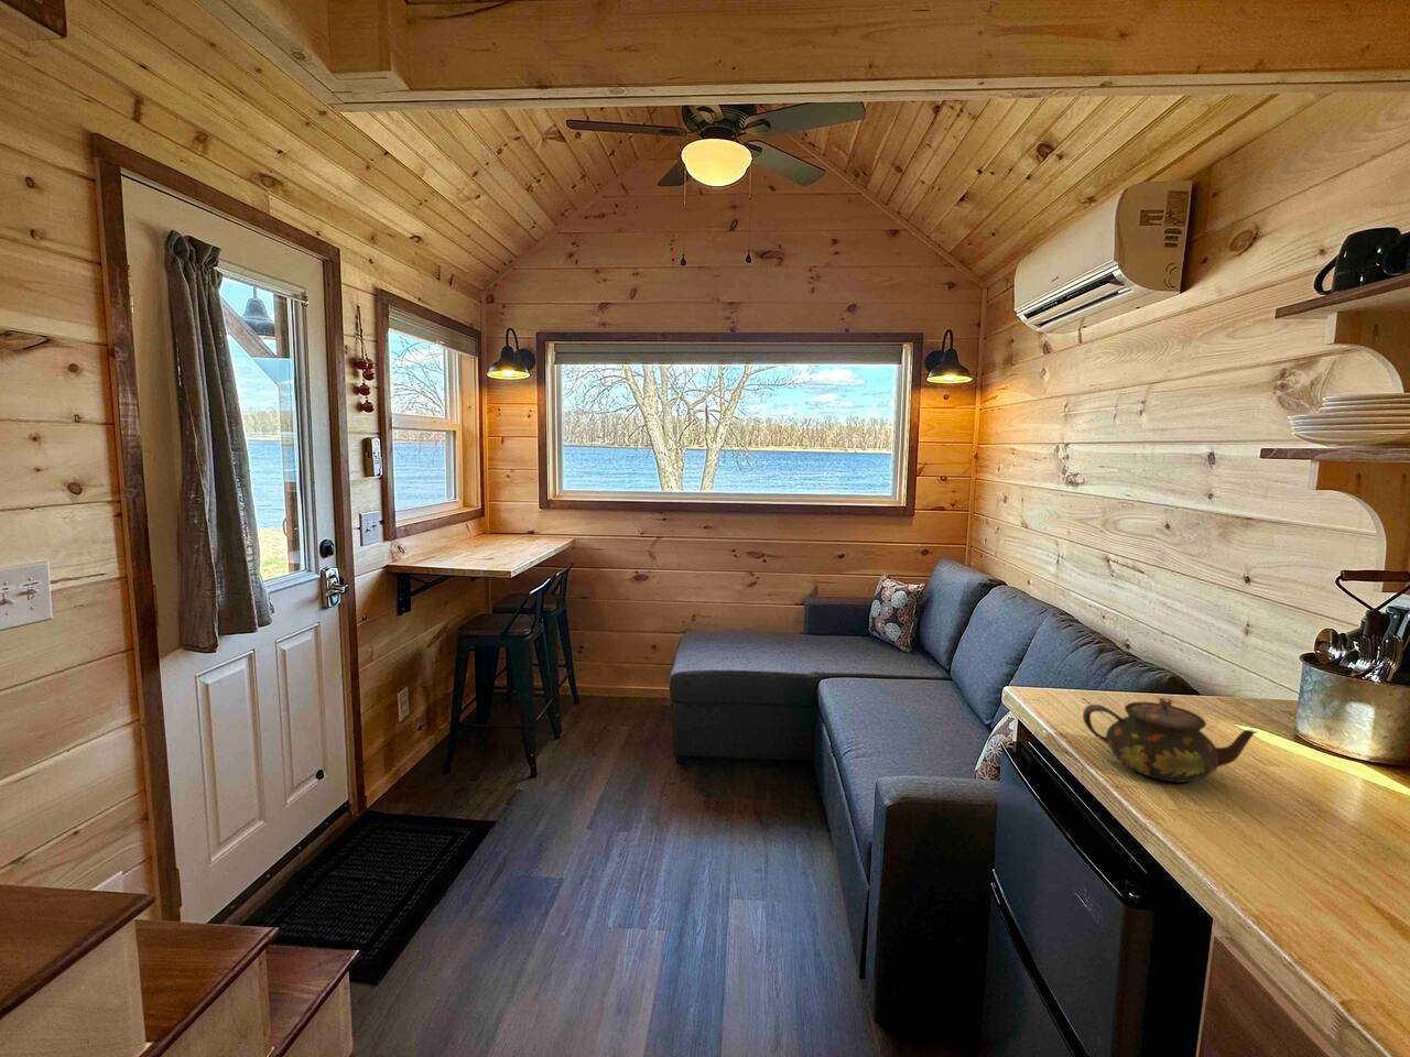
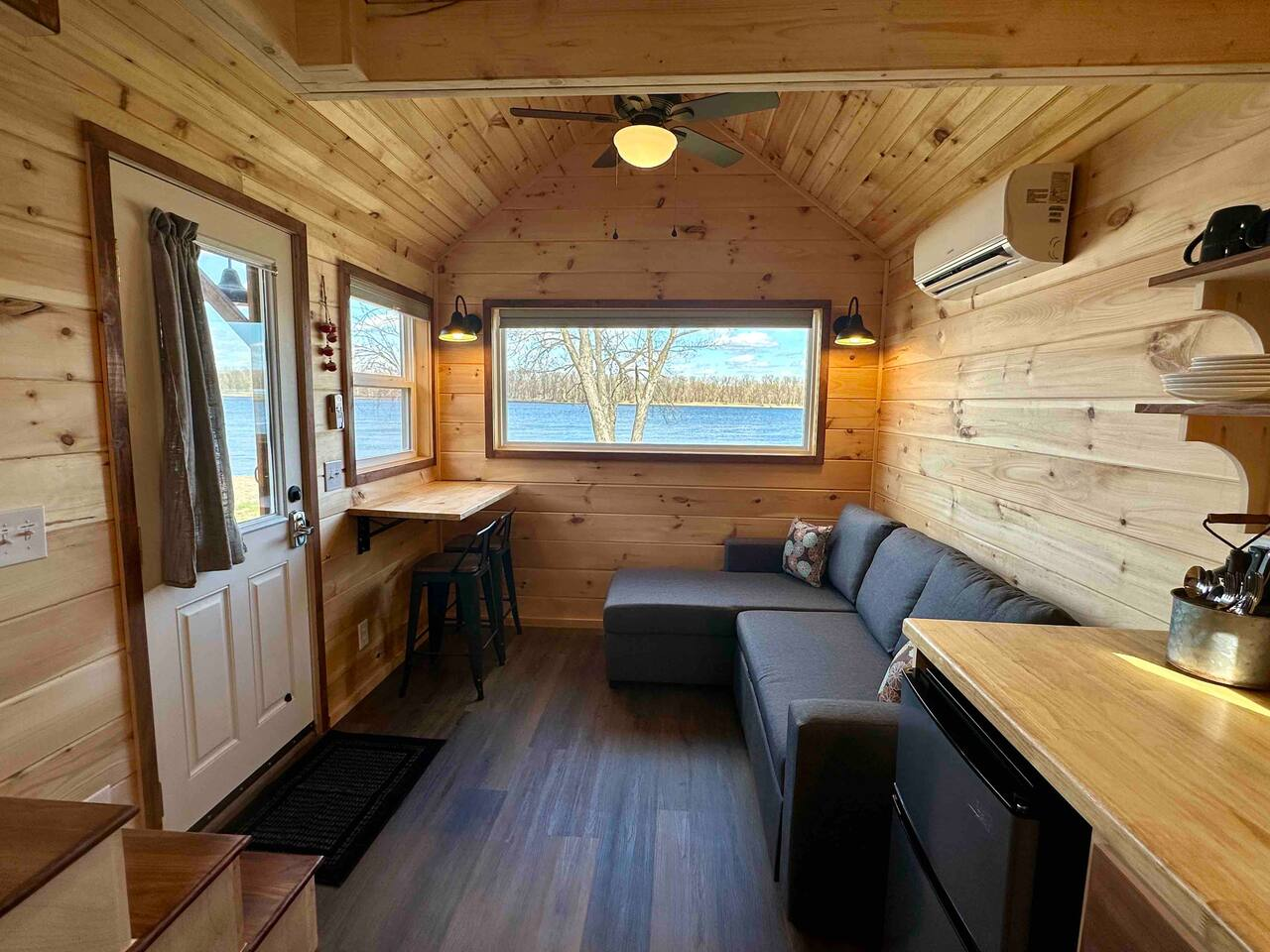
- teapot [1081,697,1259,784]
